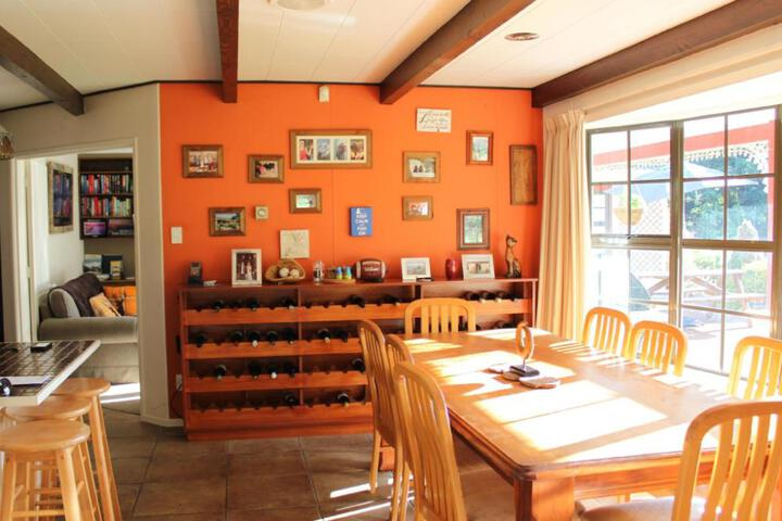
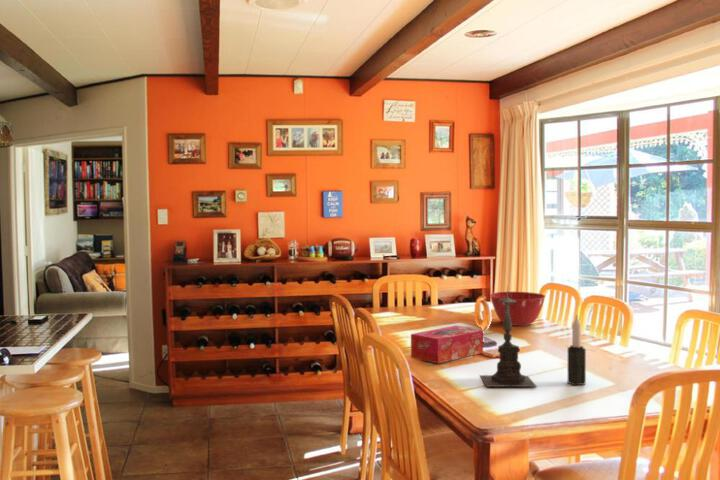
+ mixing bowl [489,291,547,327]
+ candle [567,313,587,386]
+ tissue box [410,325,484,364]
+ candle holder [479,285,538,388]
